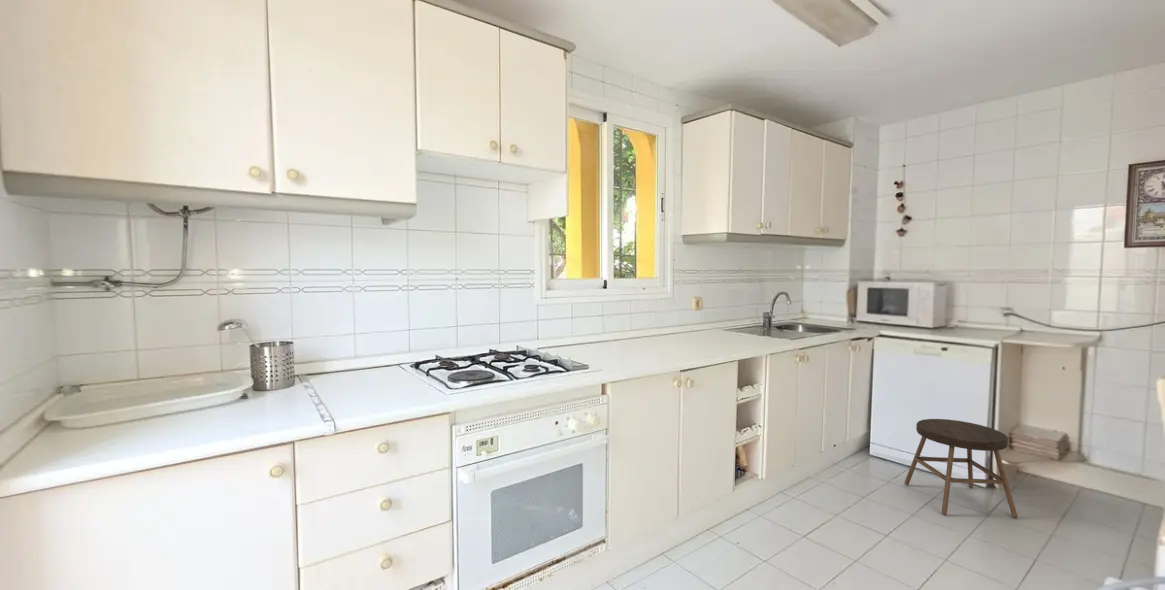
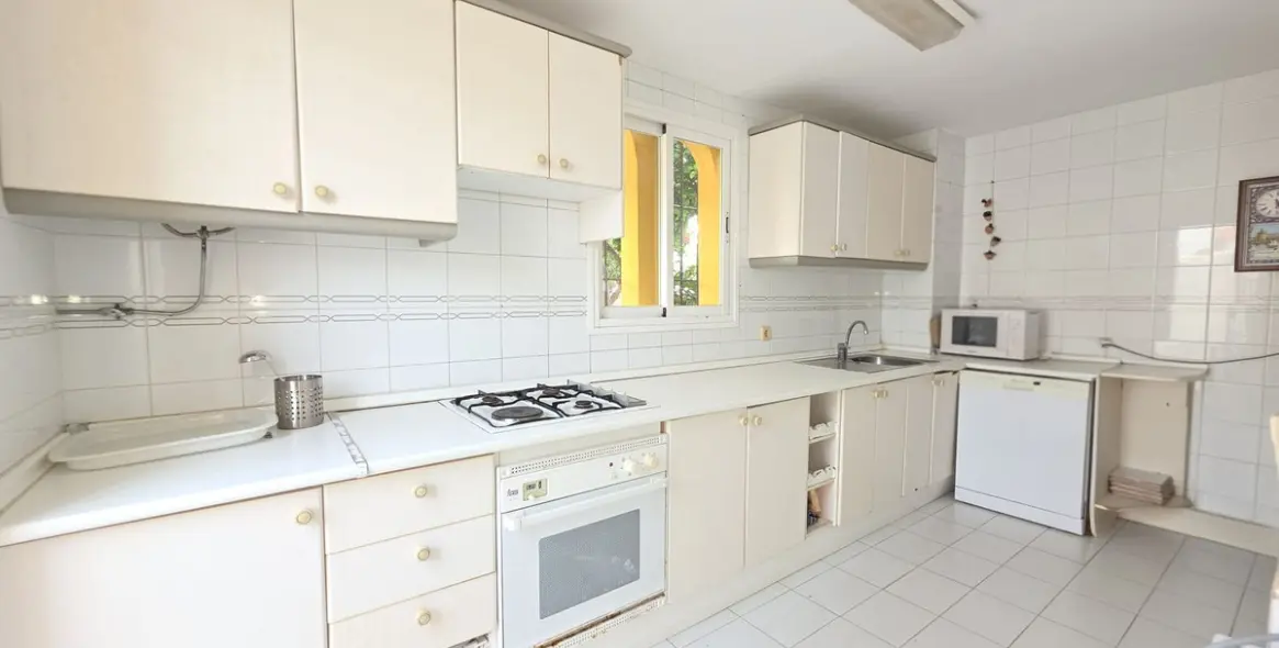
- stool [903,418,1019,519]
